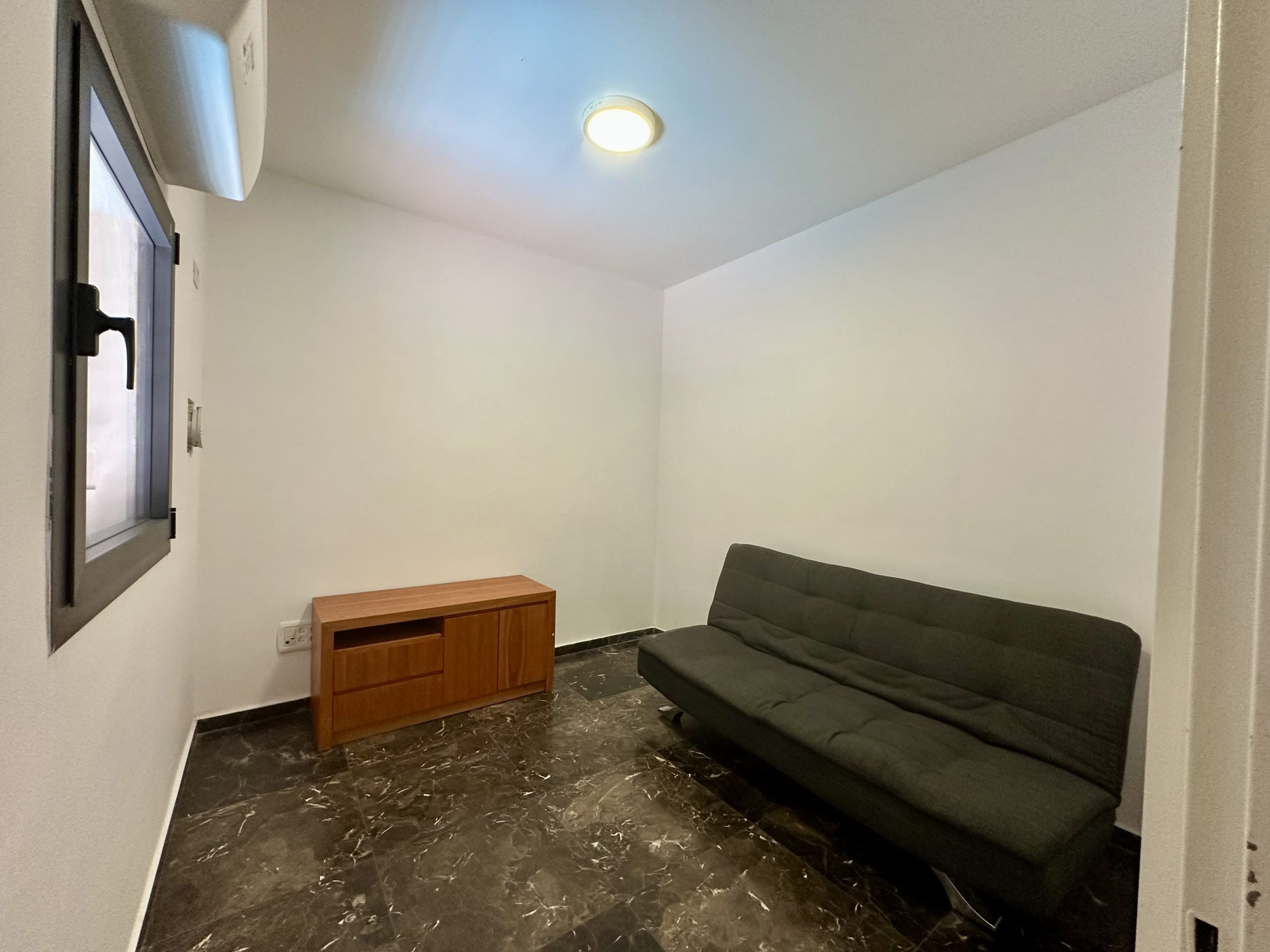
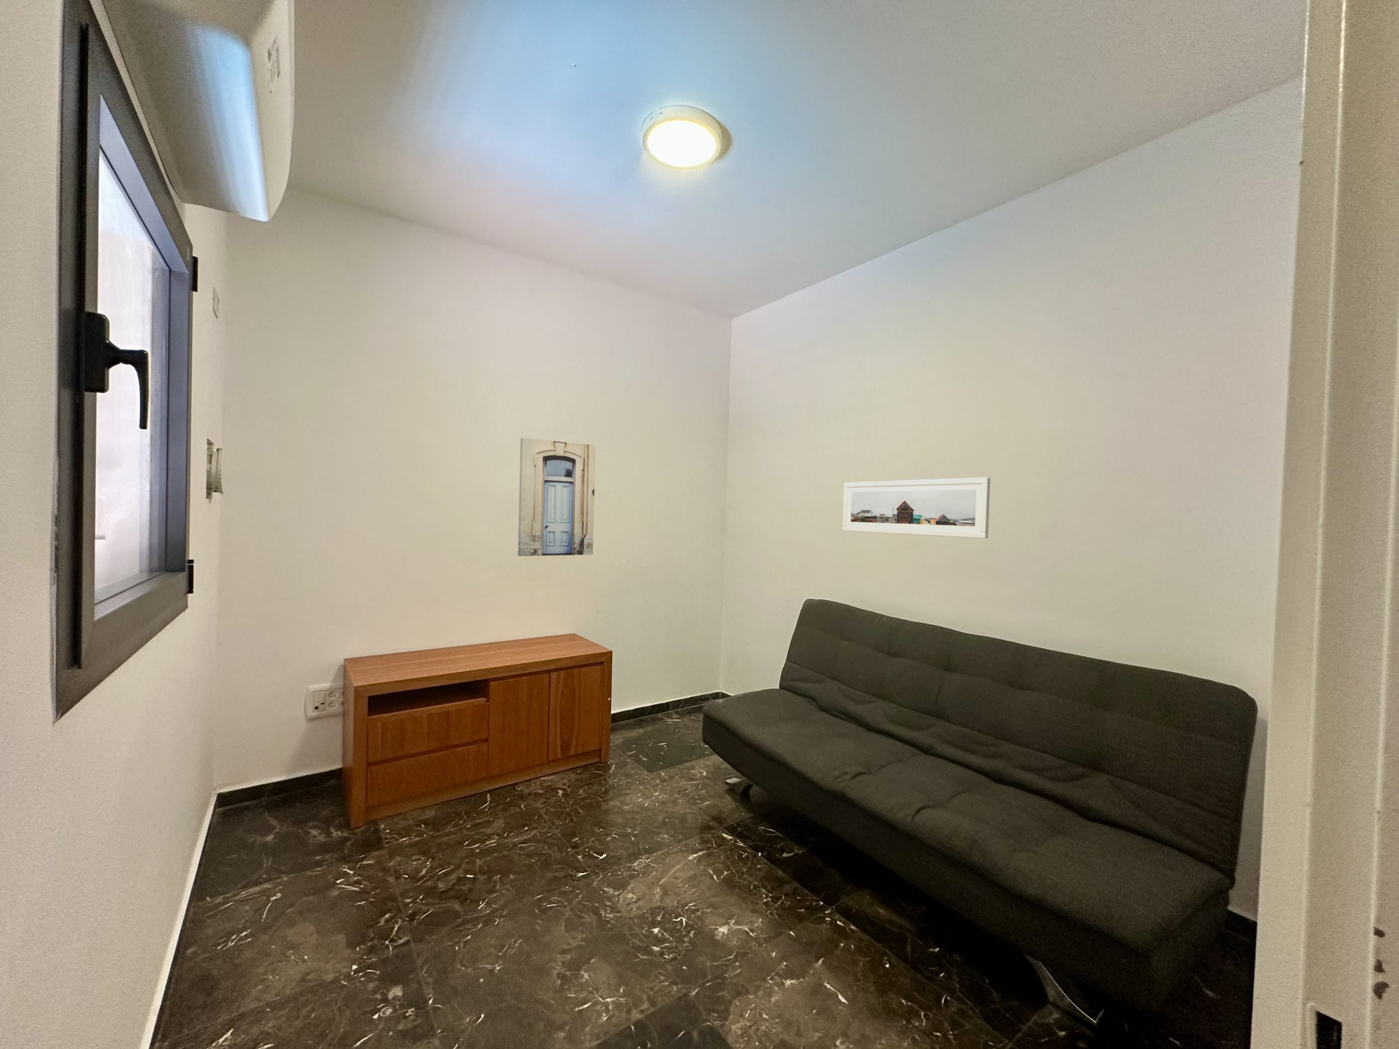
+ wall art [518,437,596,556]
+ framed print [842,477,990,539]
